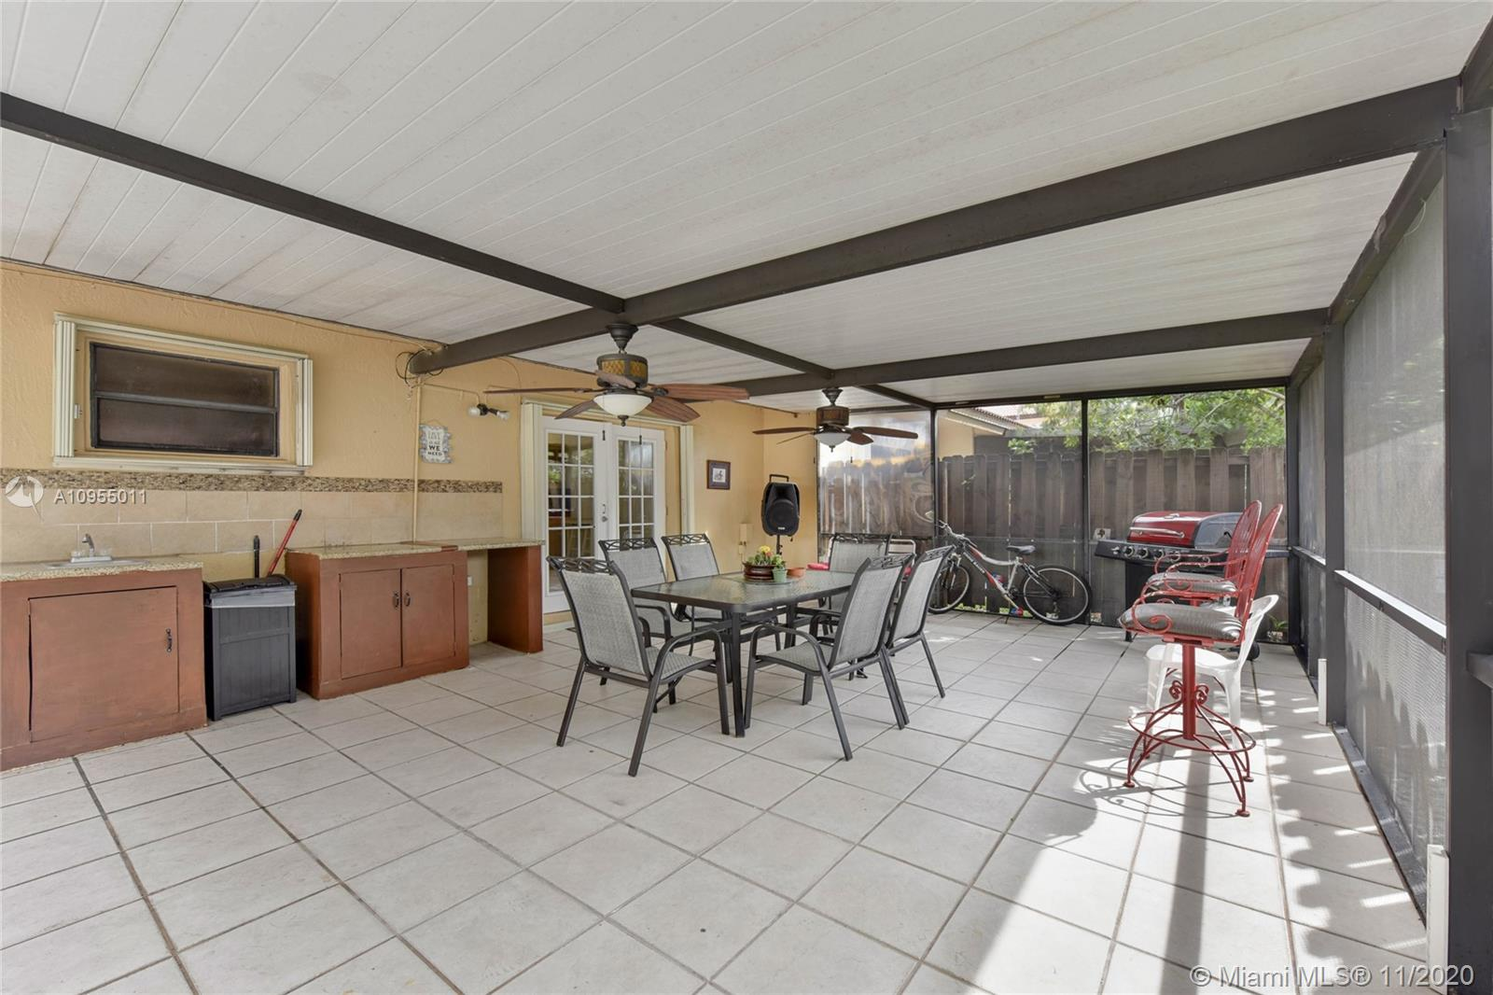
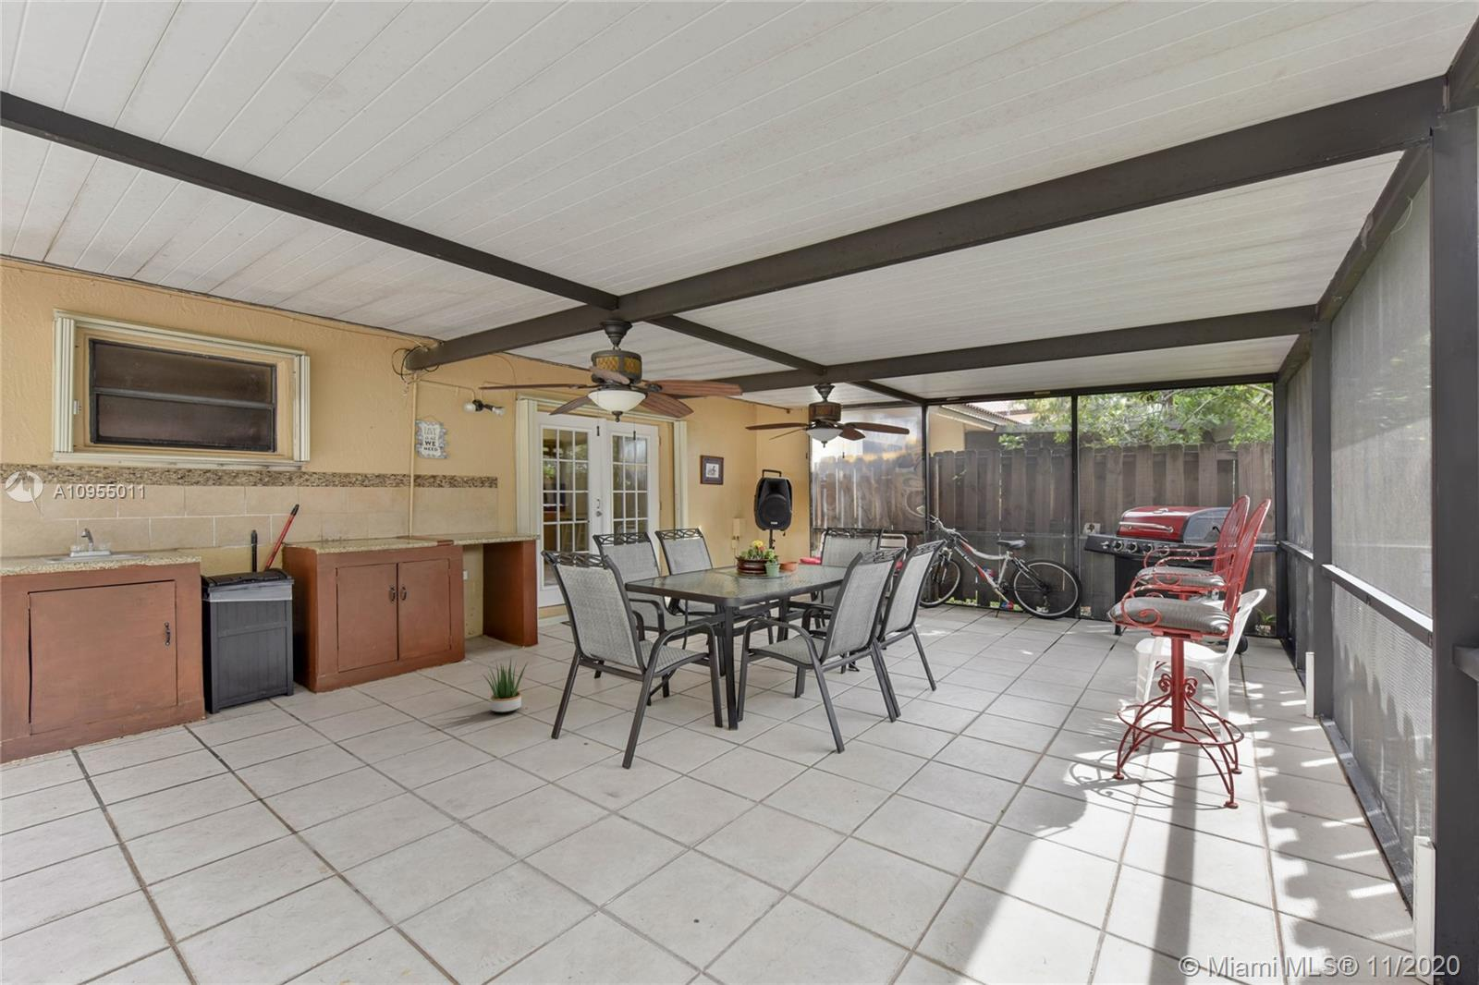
+ potted plant [483,657,529,715]
